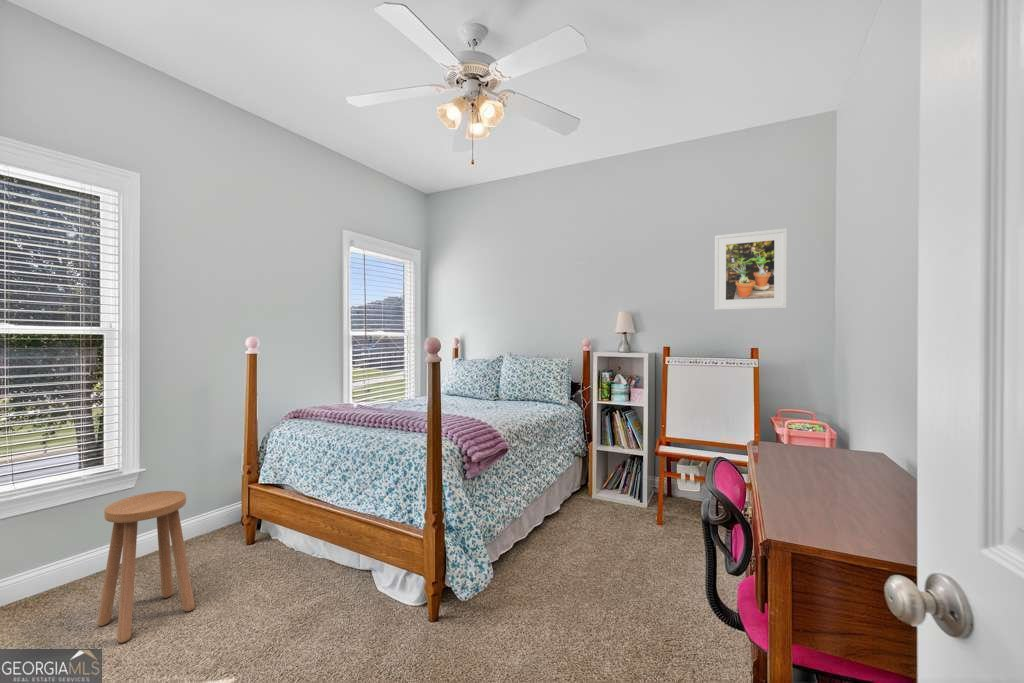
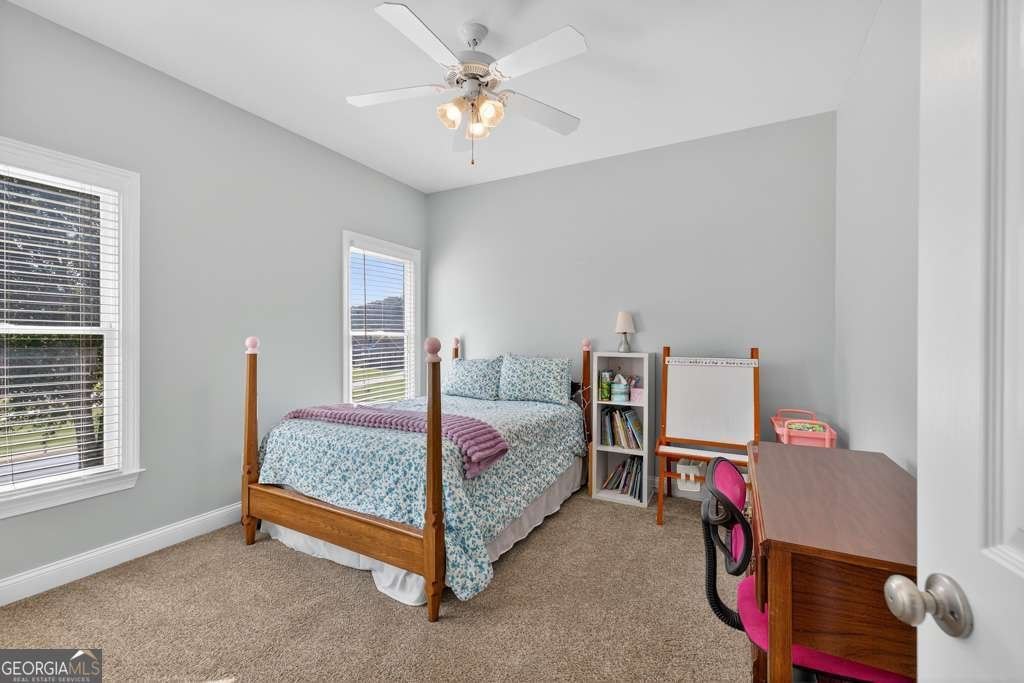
- stool [96,490,196,644]
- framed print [713,227,788,311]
